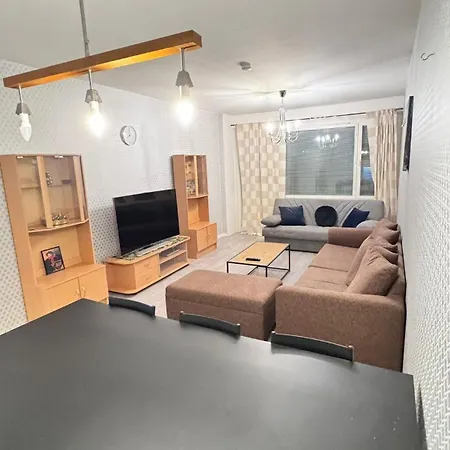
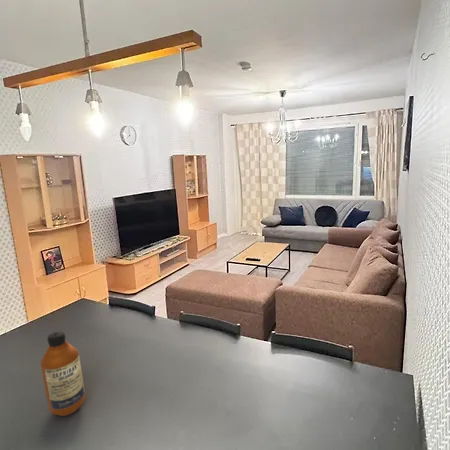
+ bottle [39,330,86,417]
